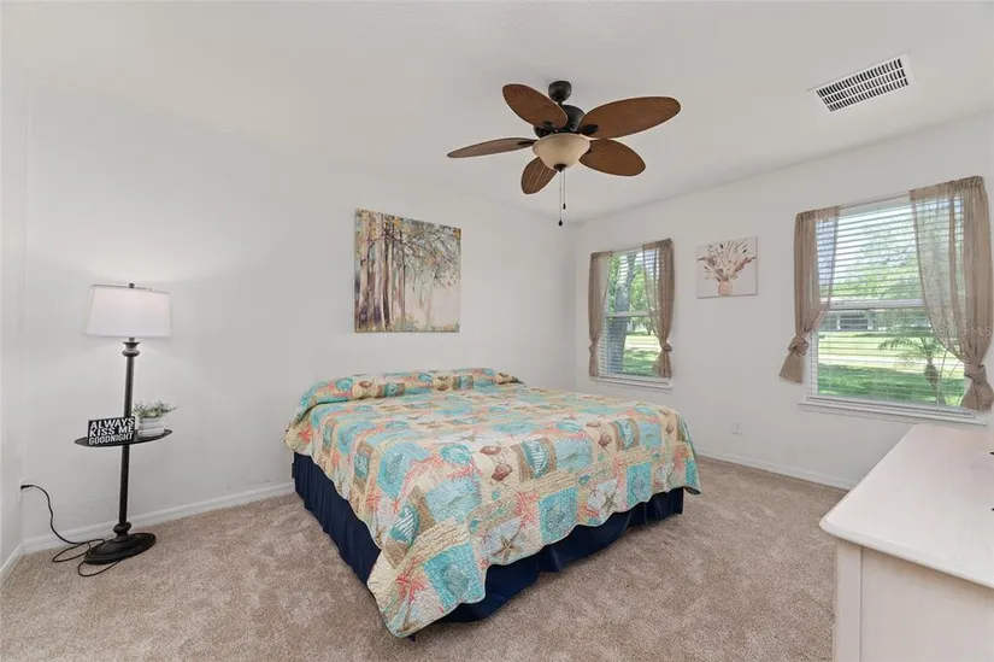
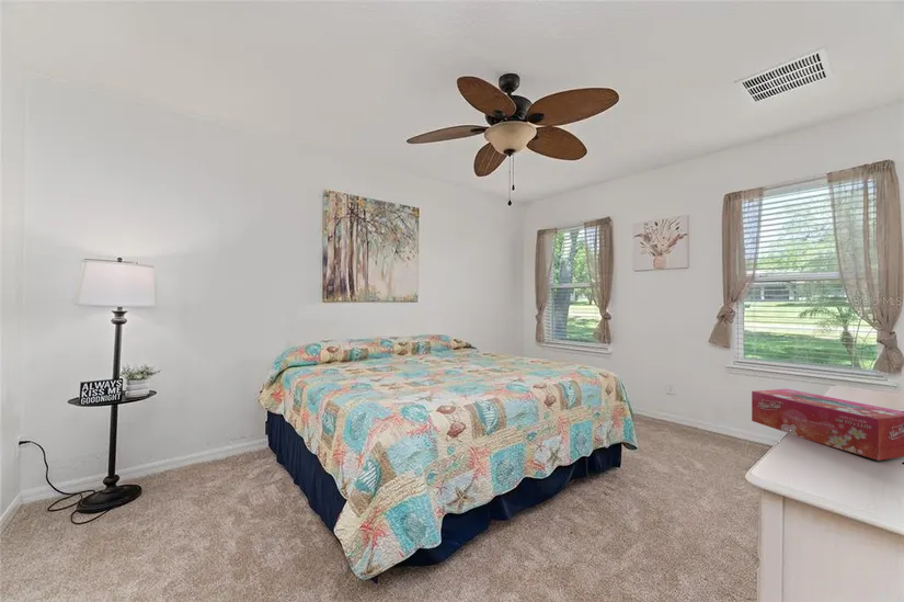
+ tissue box [751,388,904,462]
